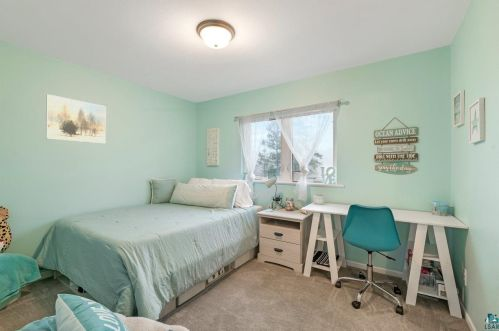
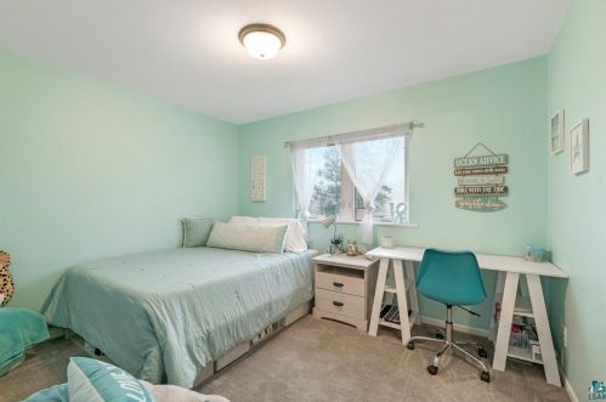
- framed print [45,93,107,144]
